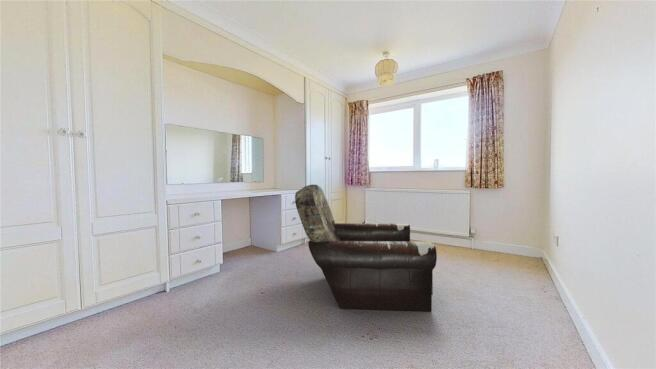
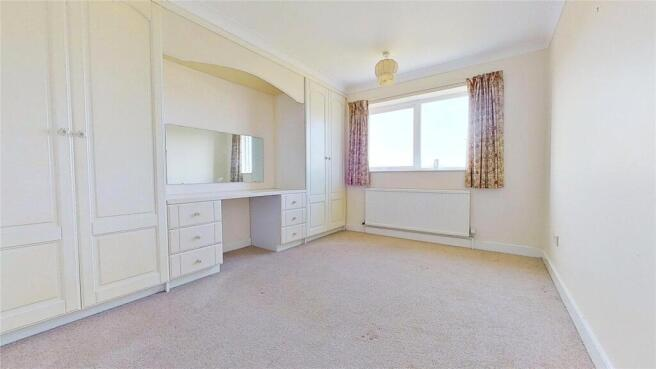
- armchair [294,184,438,312]
